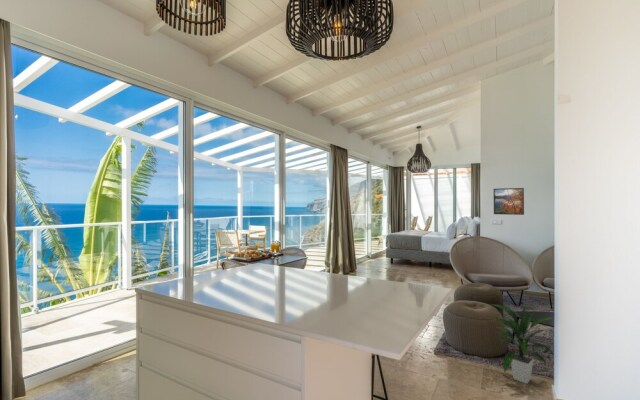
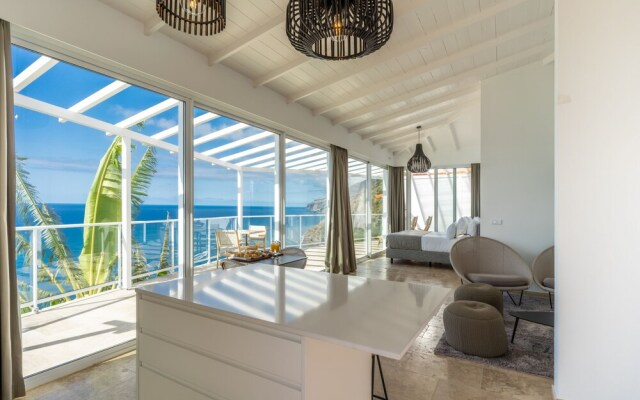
- indoor plant [488,302,555,385]
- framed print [493,187,525,216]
